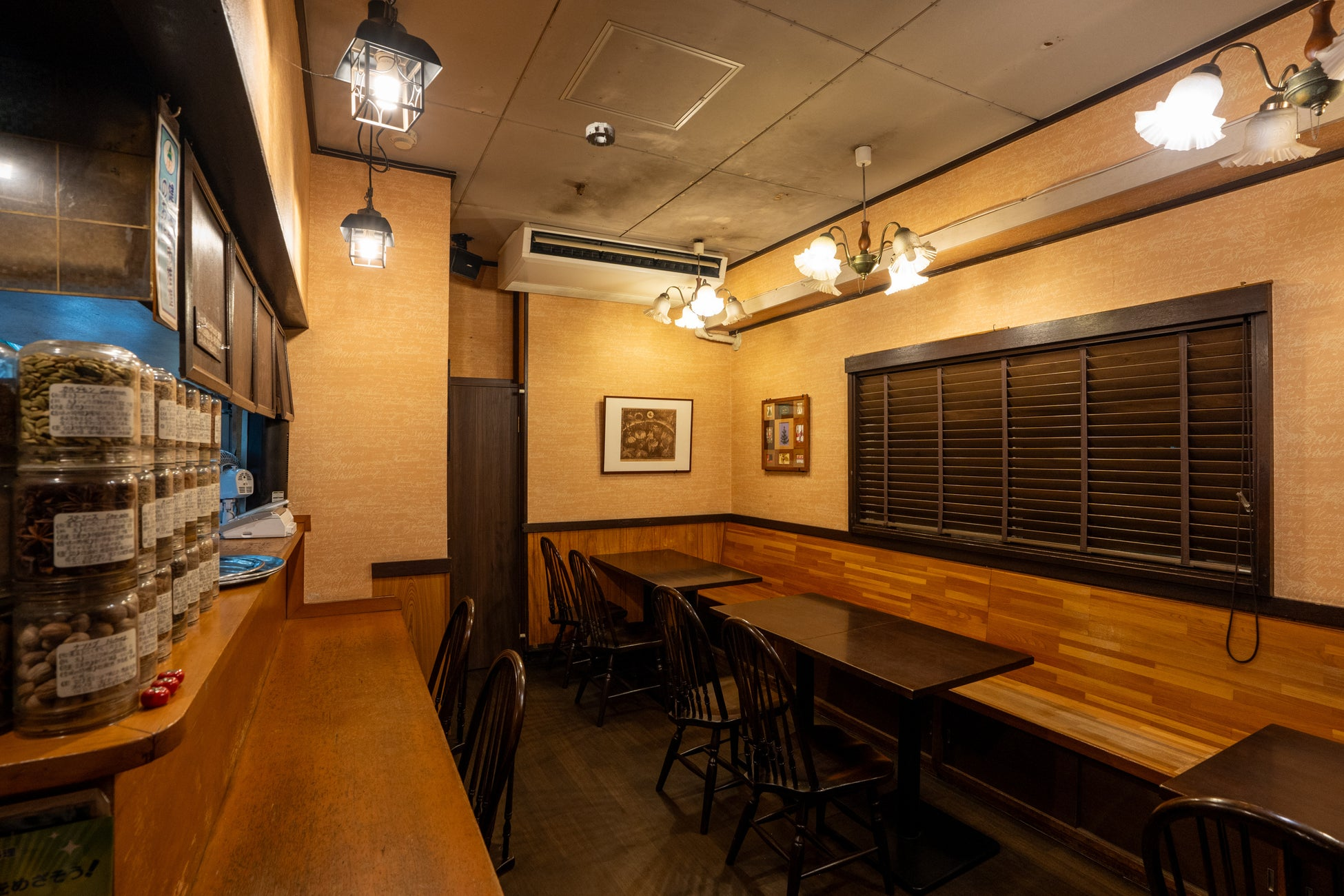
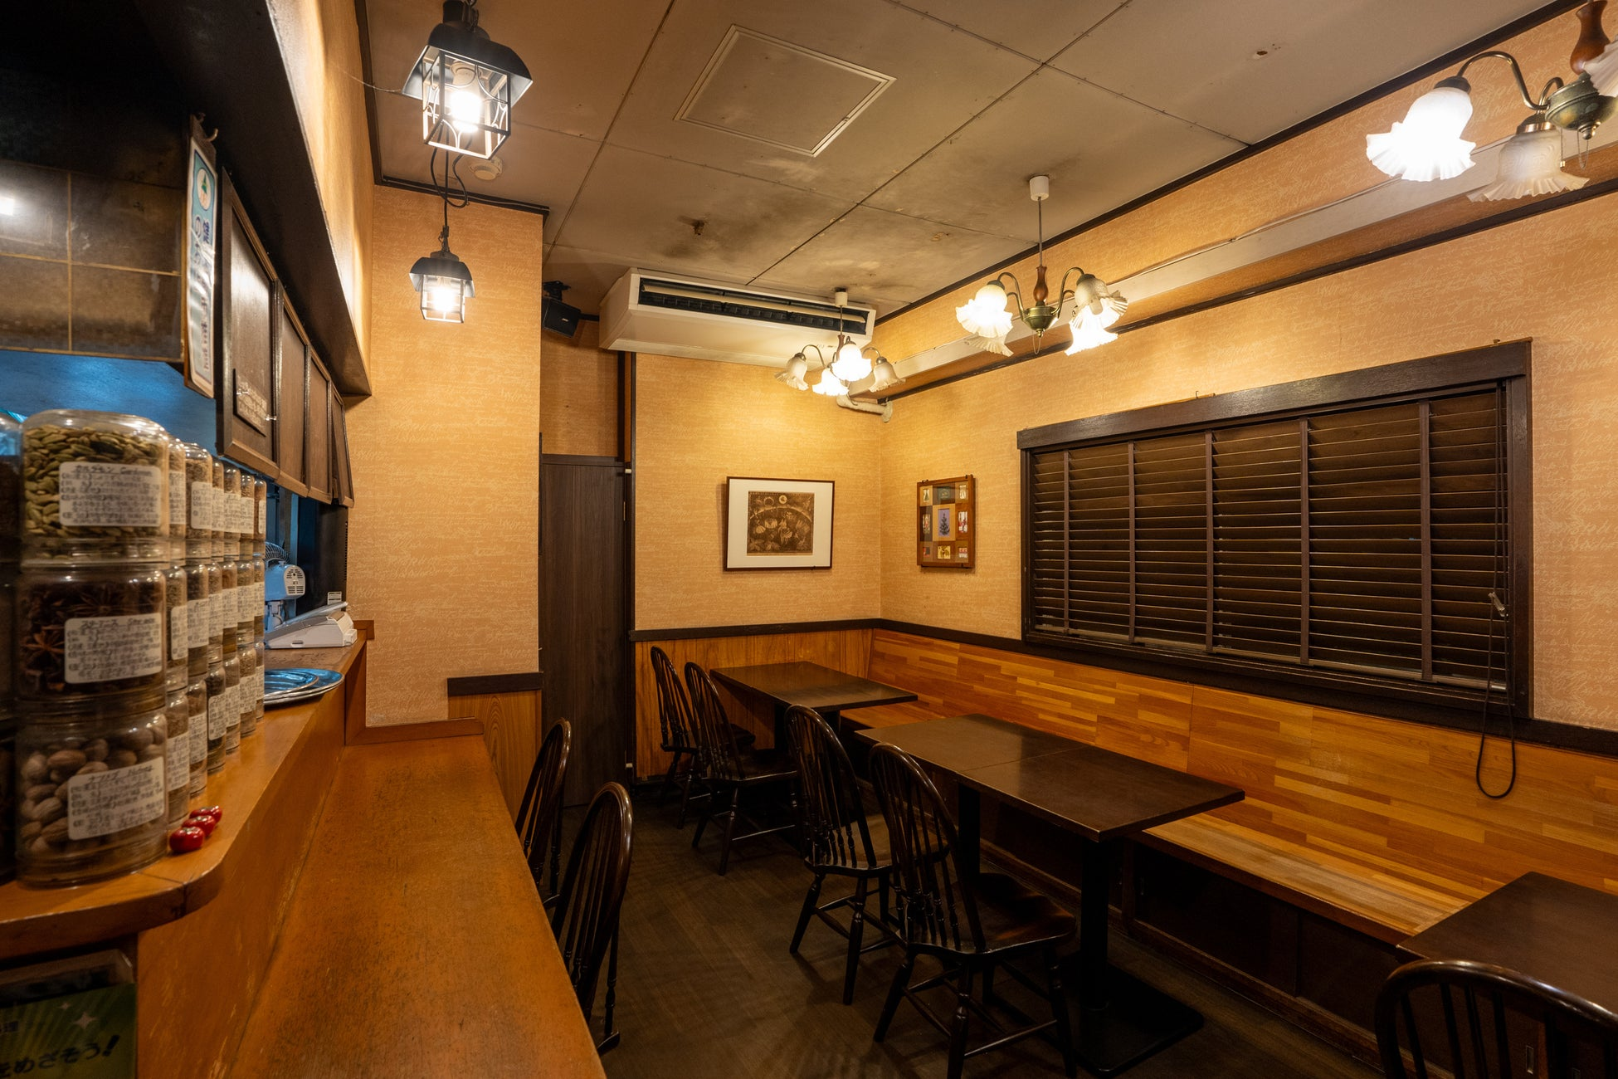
- smoke detector [585,122,615,147]
